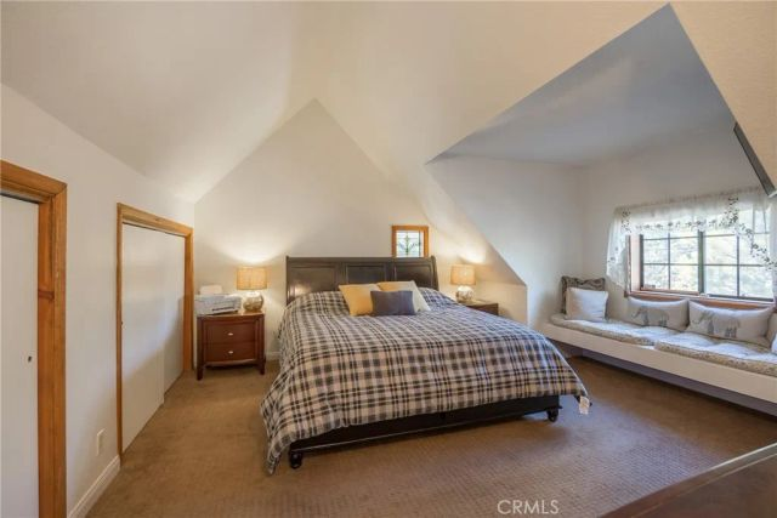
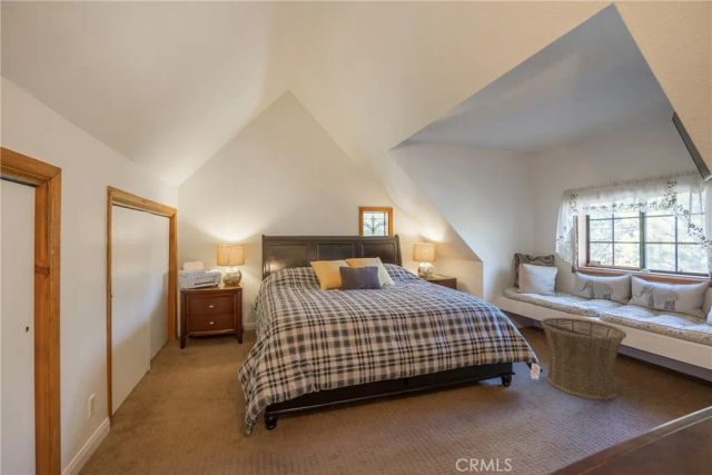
+ basket [540,316,627,402]
